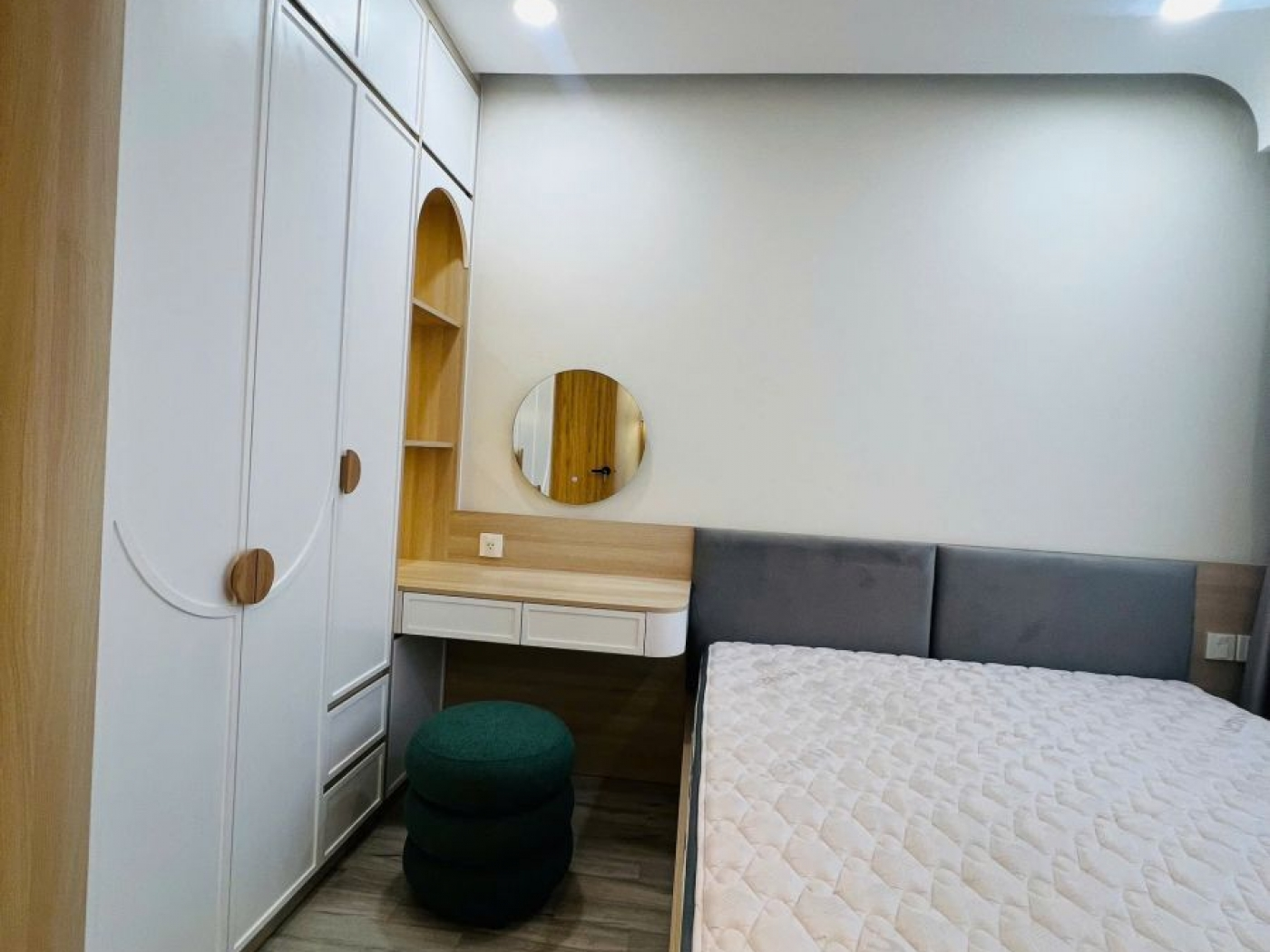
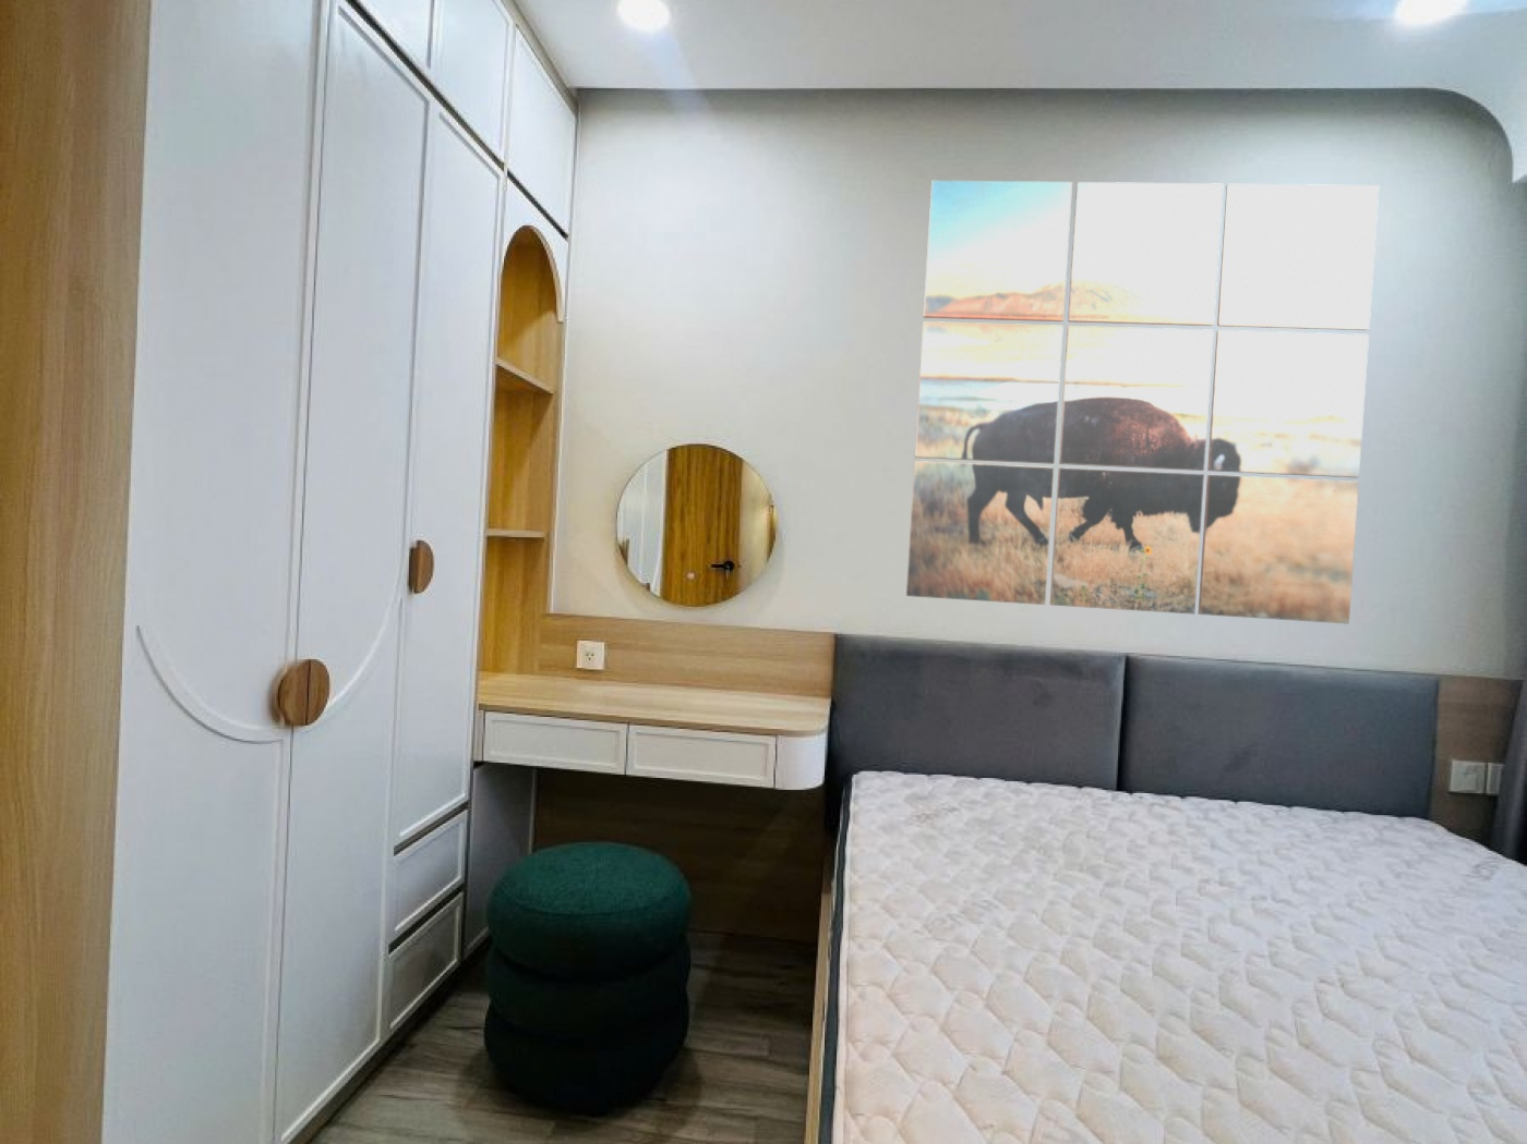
+ wall art [905,180,1380,625]
